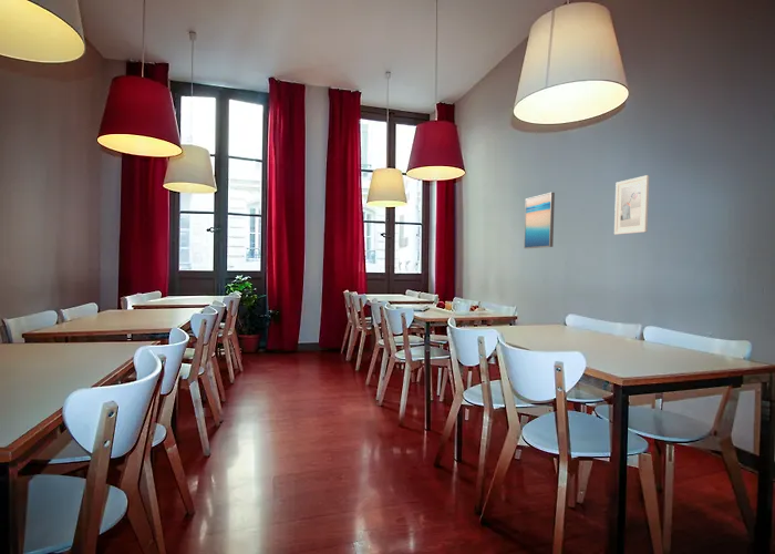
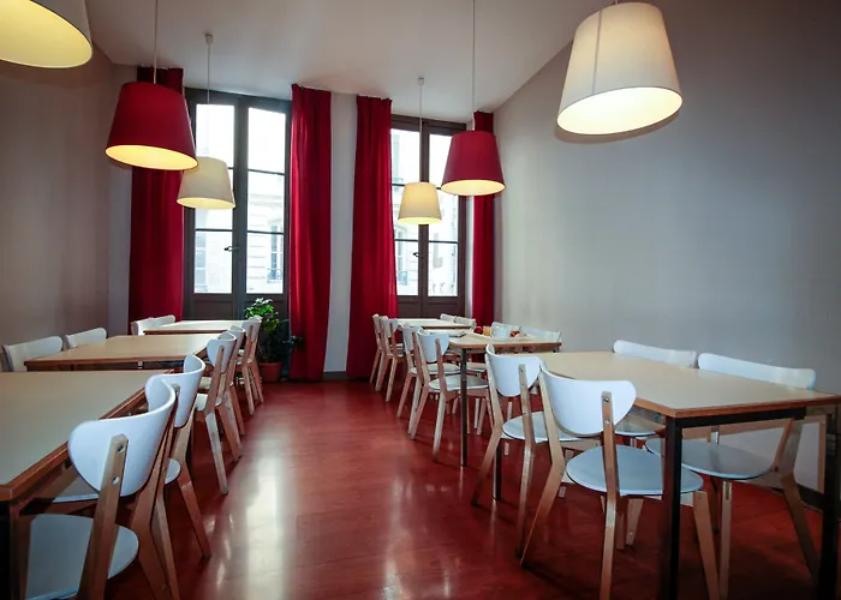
- wall art [523,192,556,249]
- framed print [613,174,650,236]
